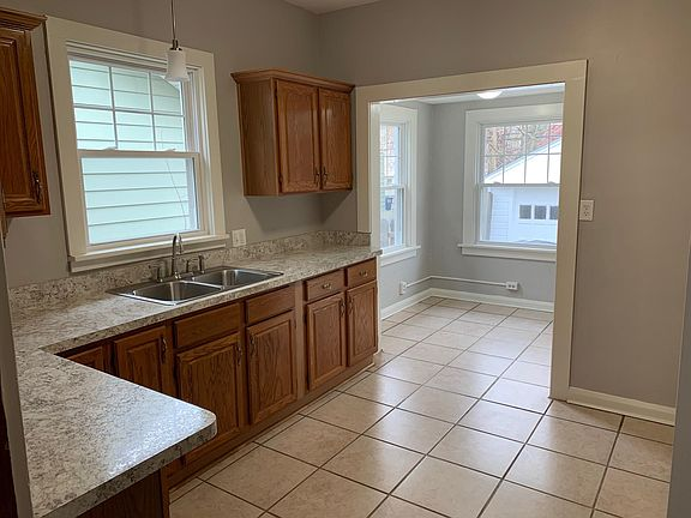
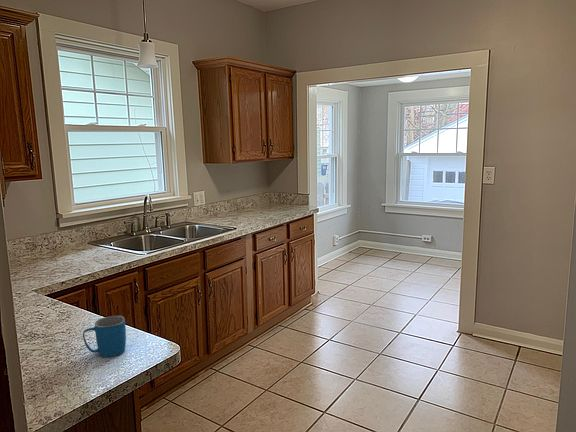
+ mug [82,315,127,358]
